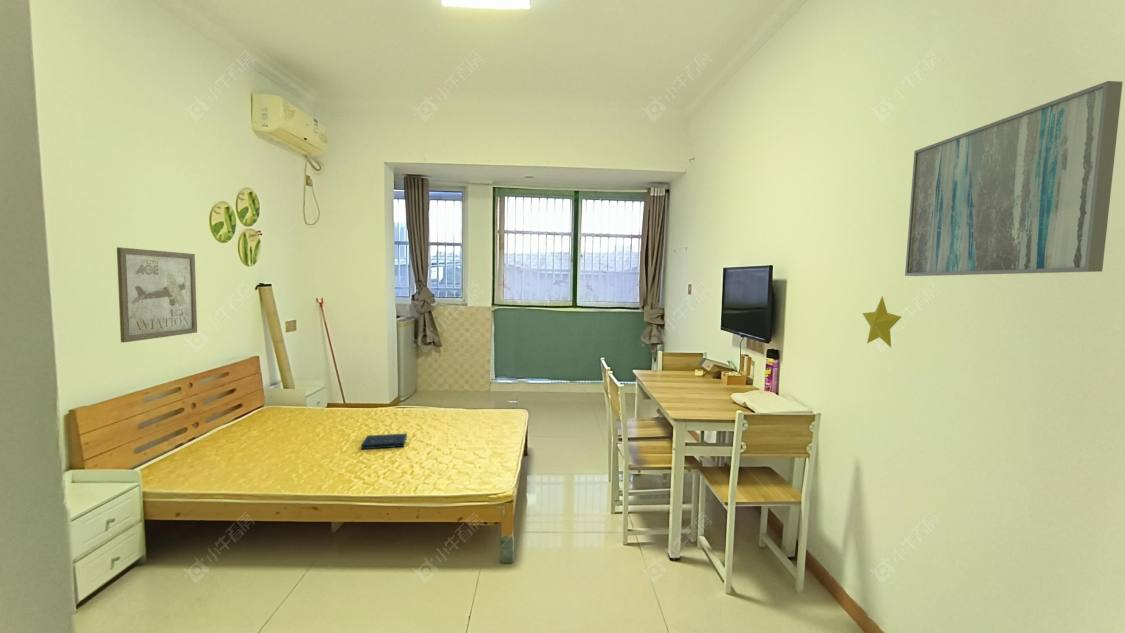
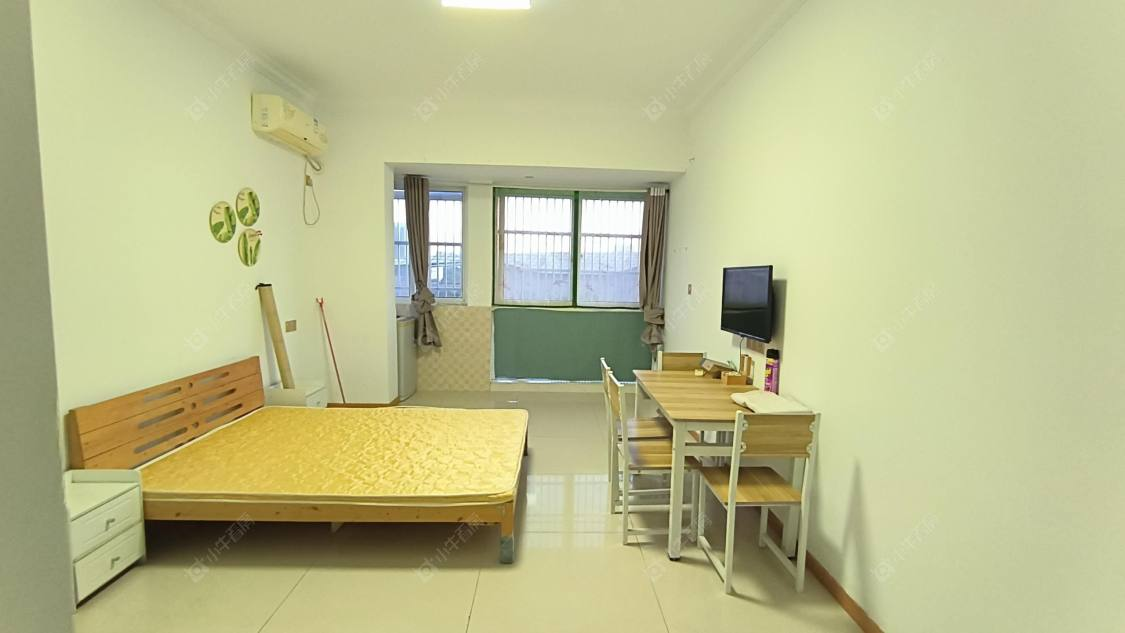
- decorative star [861,295,902,348]
- wall art [116,246,198,343]
- wall art [904,80,1124,277]
- book [353,432,408,450]
